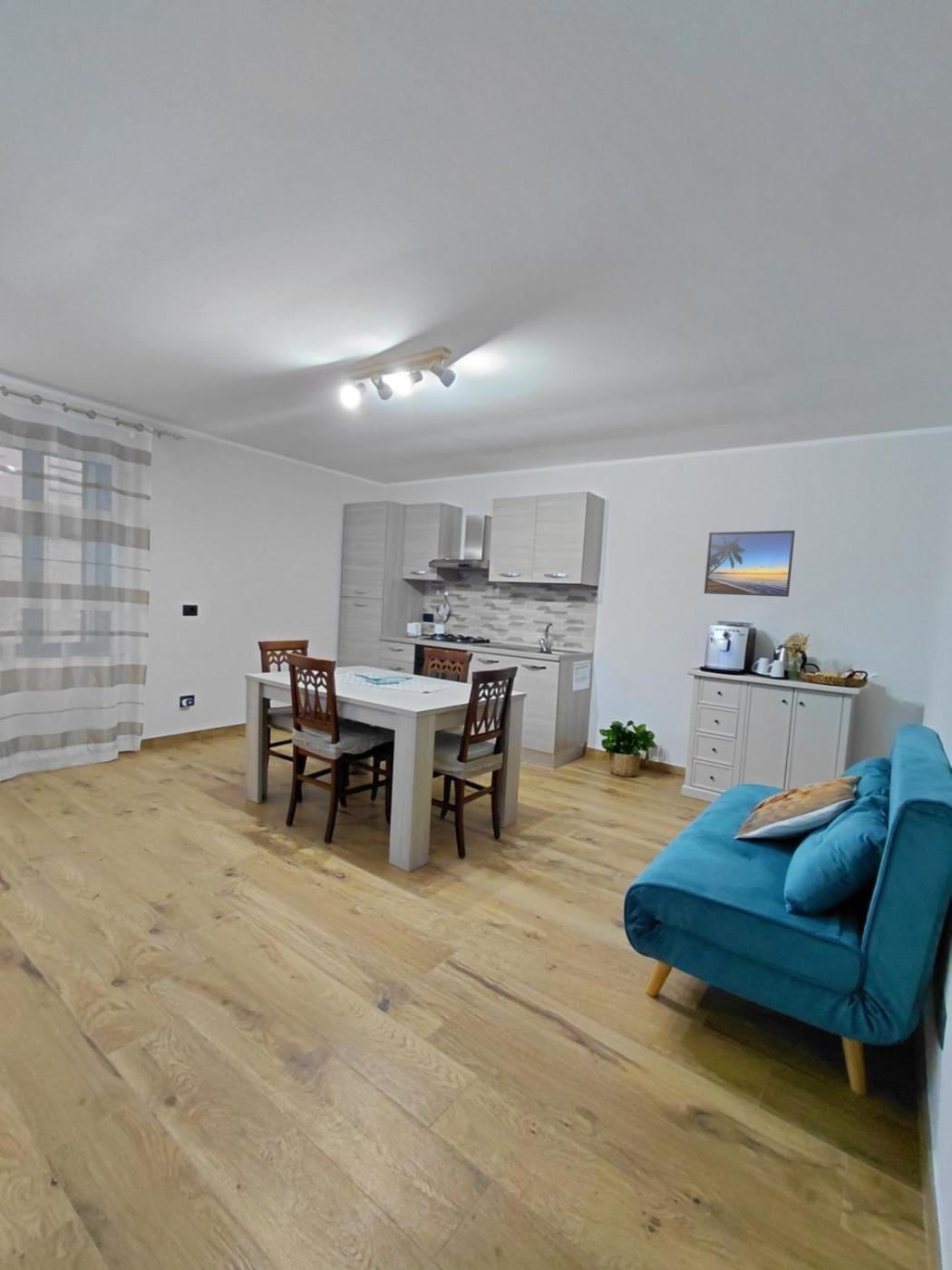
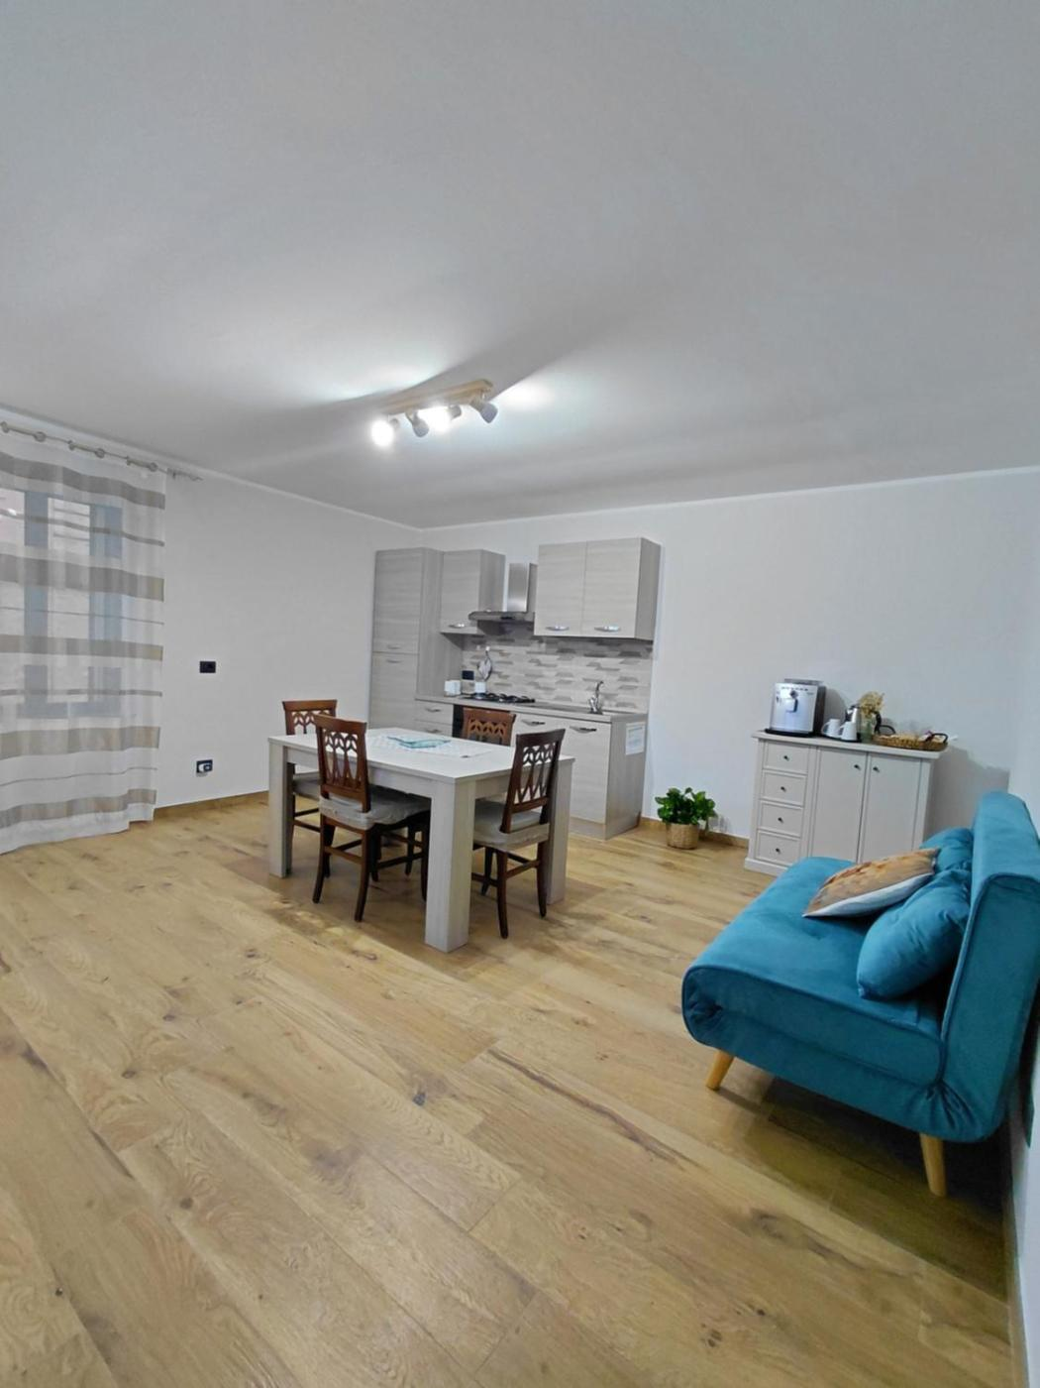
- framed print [704,530,796,598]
